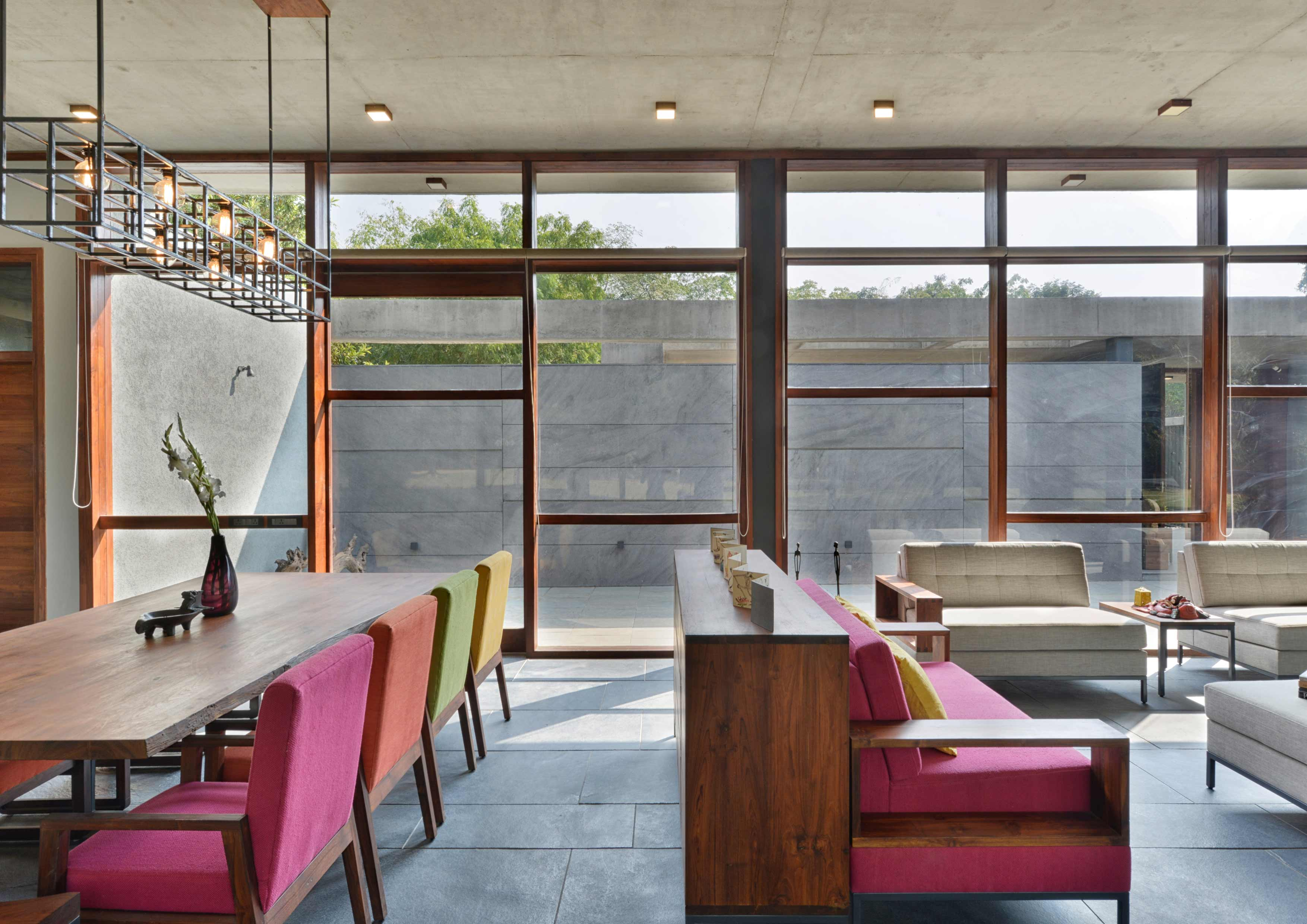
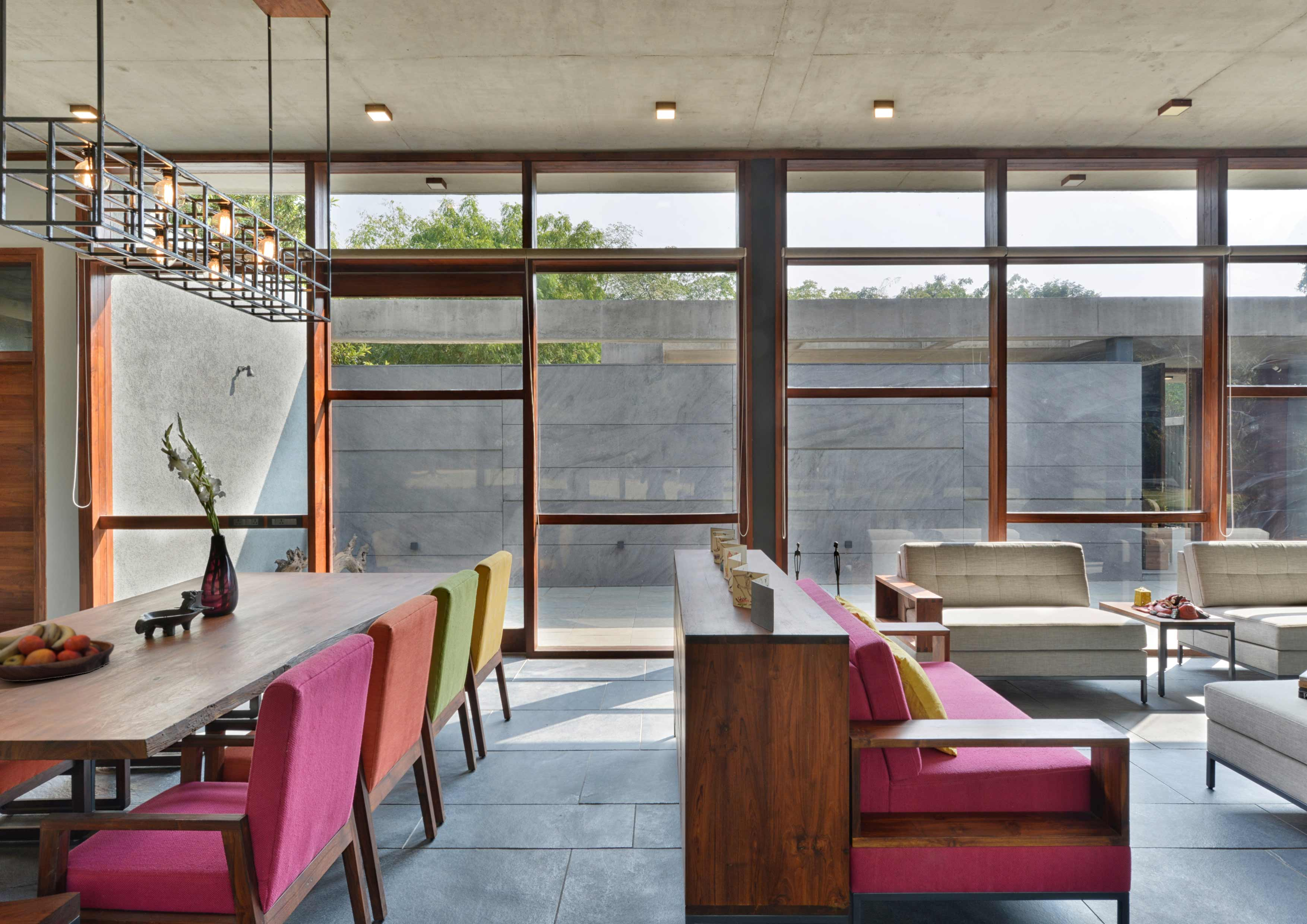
+ fruit bowl [0,622,115,682]
